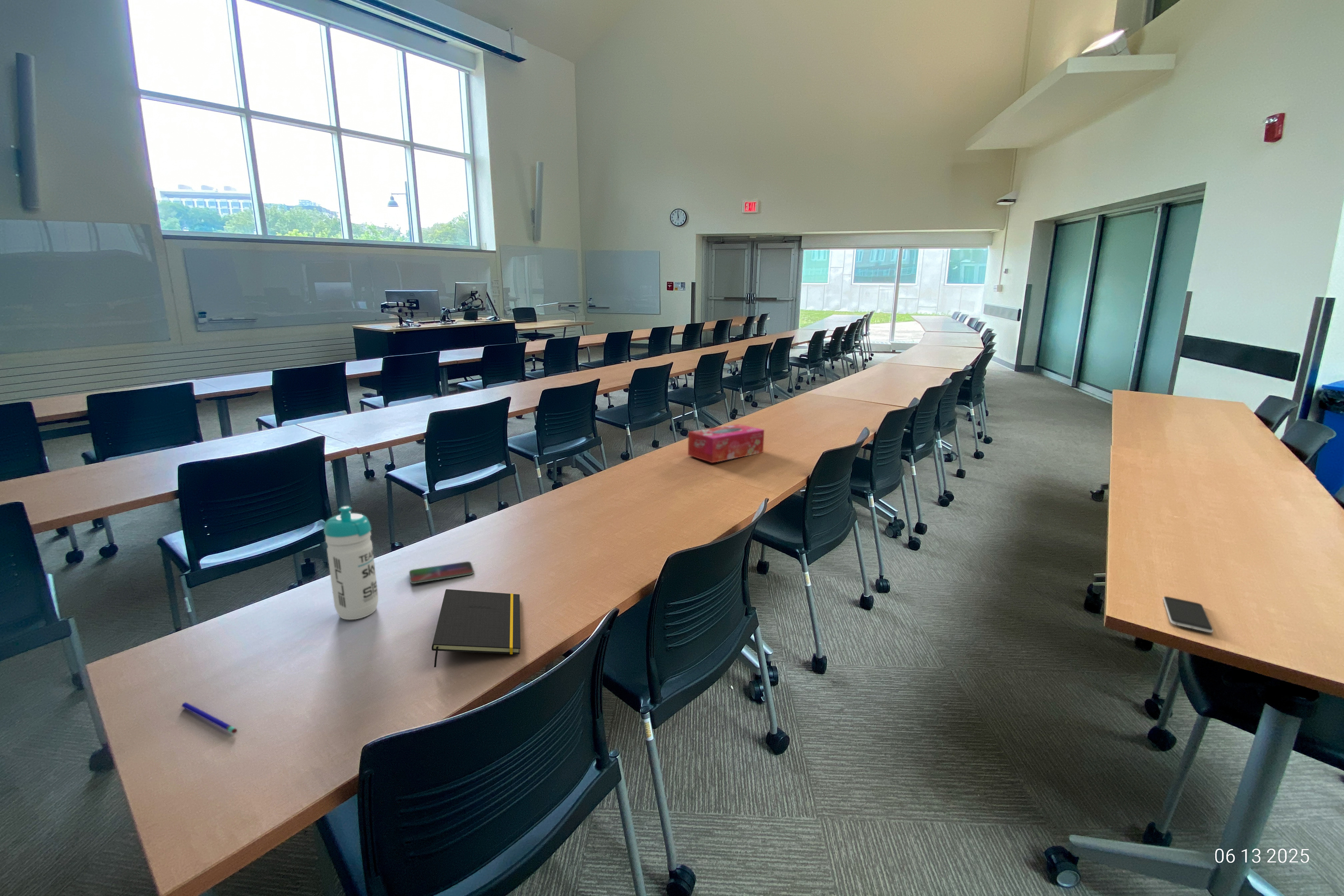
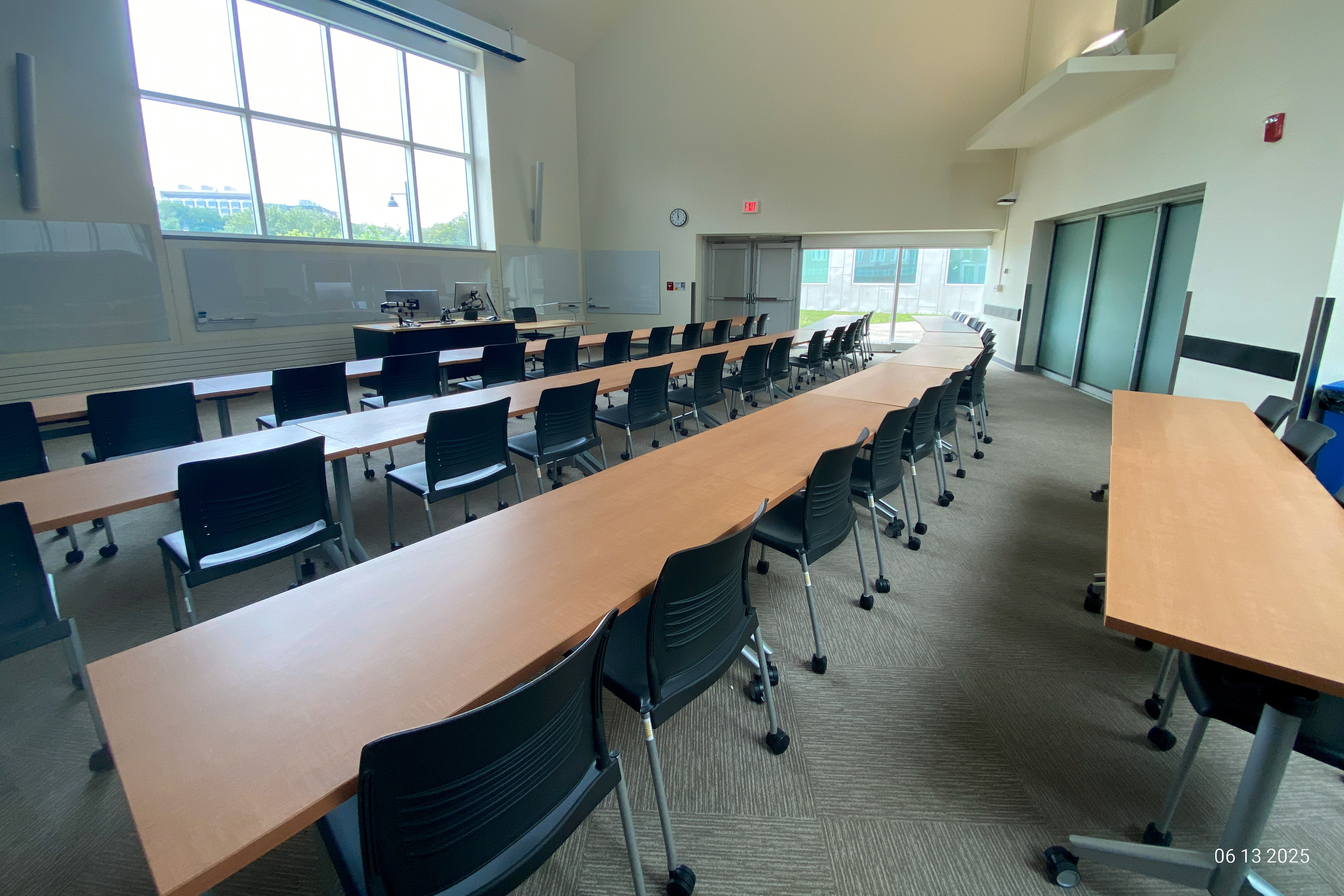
- tissue box [687,423,765,463]
- pen [181,702,238,734]
- notepad [431,589,521,667]
- smartphone [409,561,474,584]
- water bottle [323,506,379,620]
- smartphone [1162,596,1214,633]
